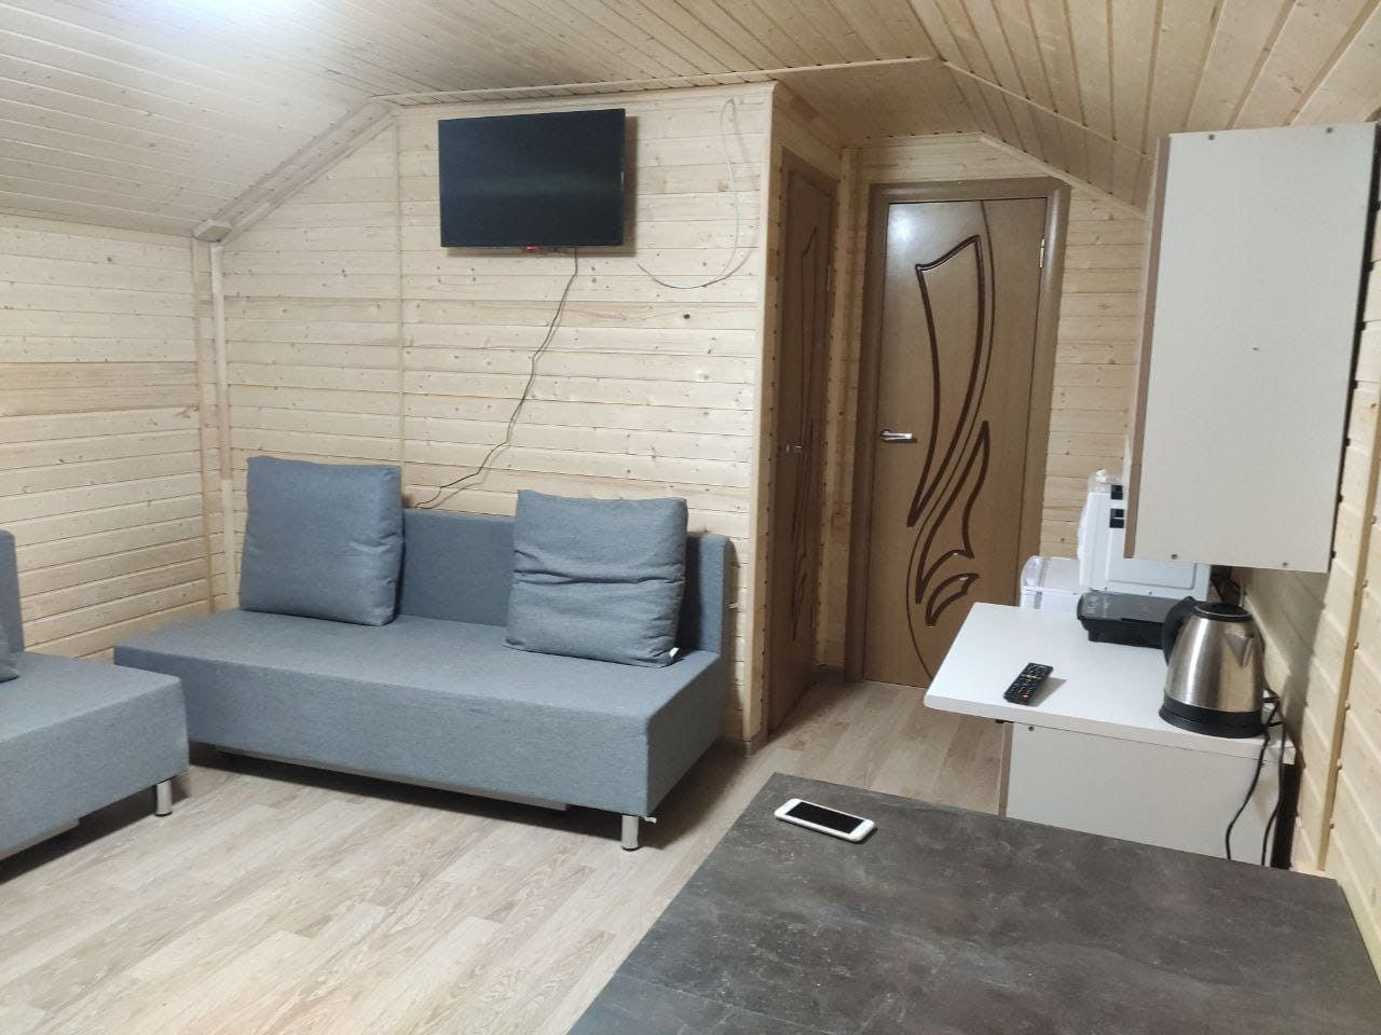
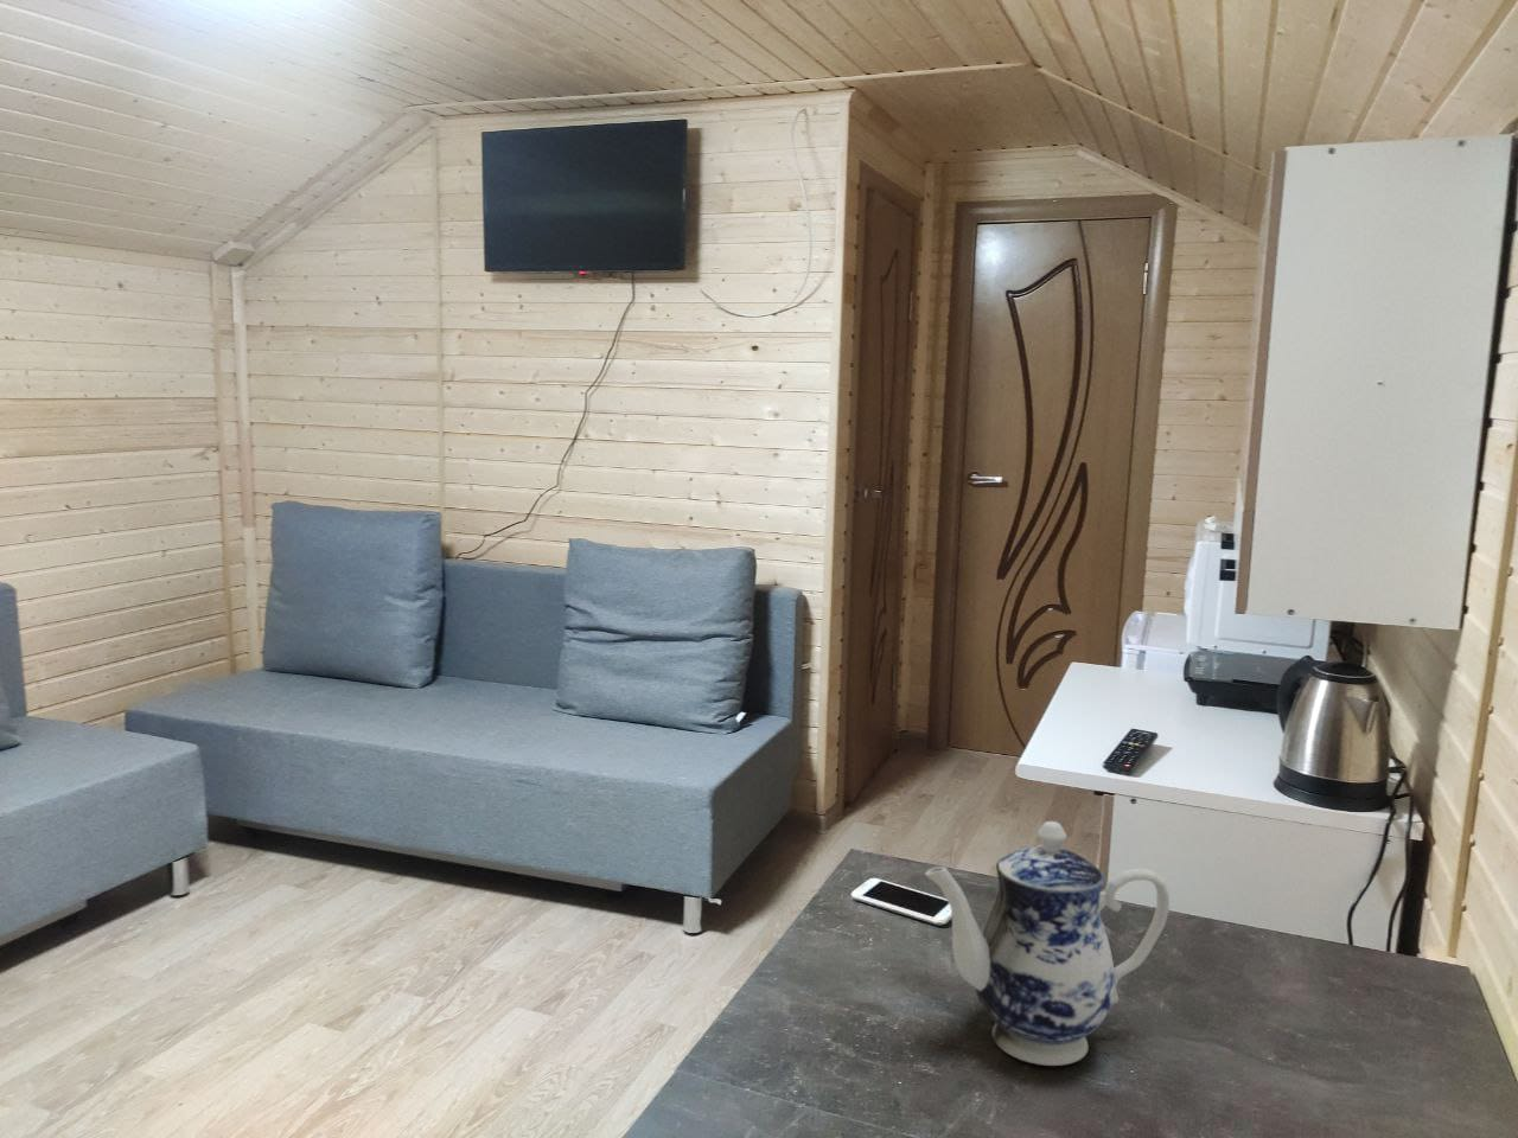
+ teapot [924,820,1170,1066]
